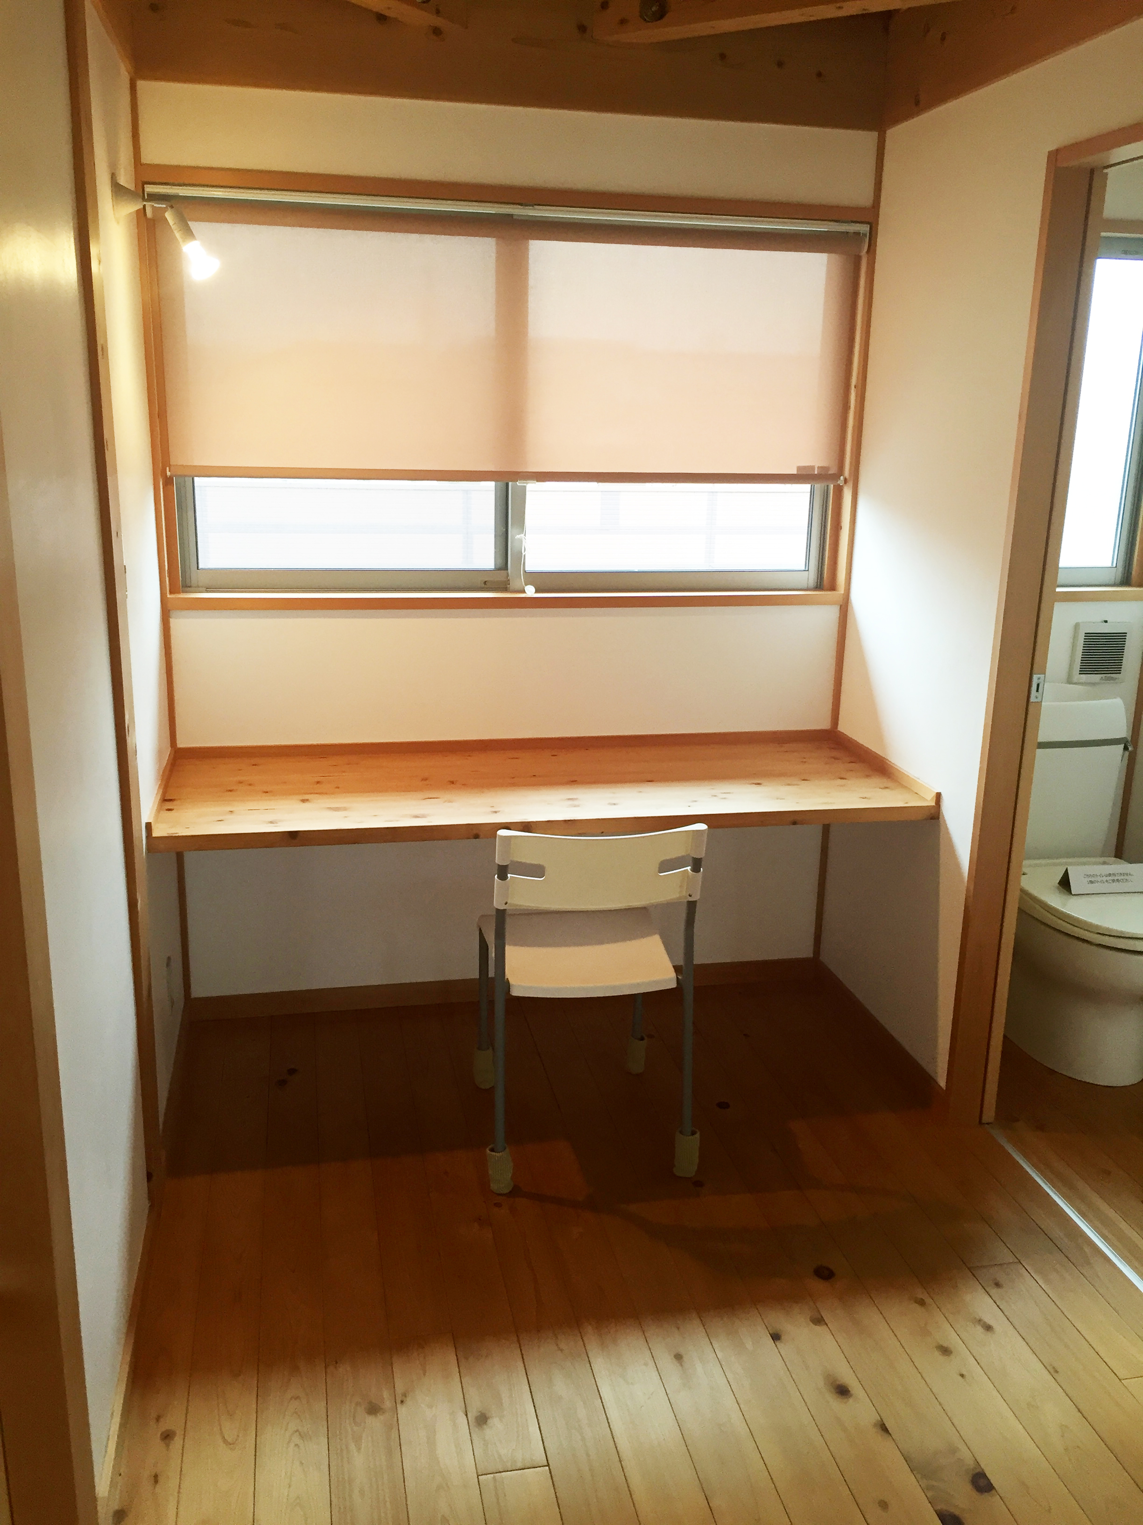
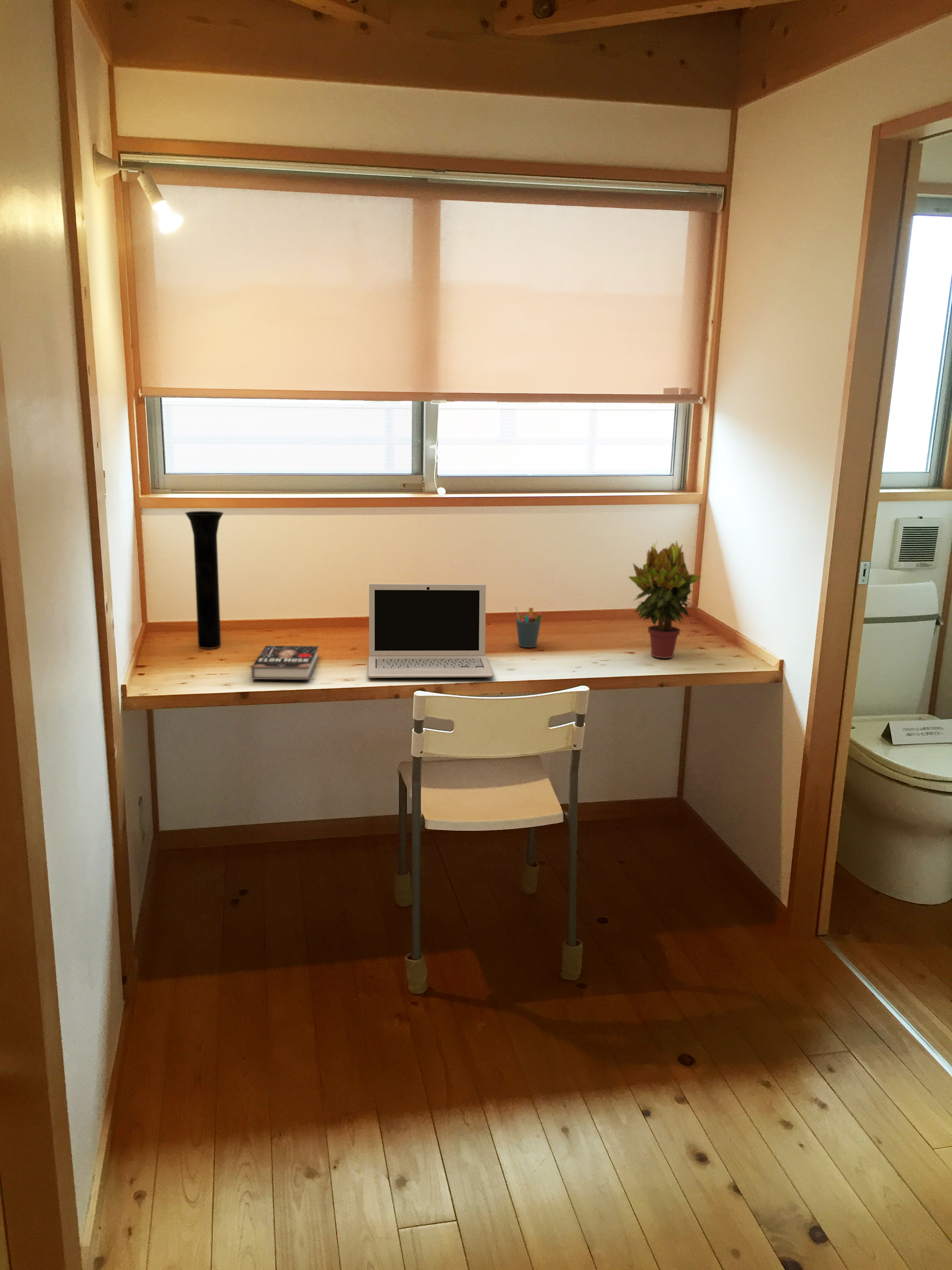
+ potted plant [628,540,701,659]
+ pen holder [515,605,542,648]
+ laptop [368,583,494,678]
+ vase [185,510,224,649]
+ book [251,645,319,680]
